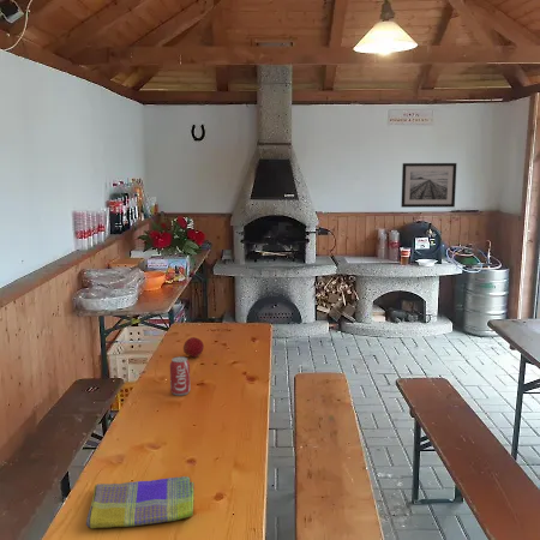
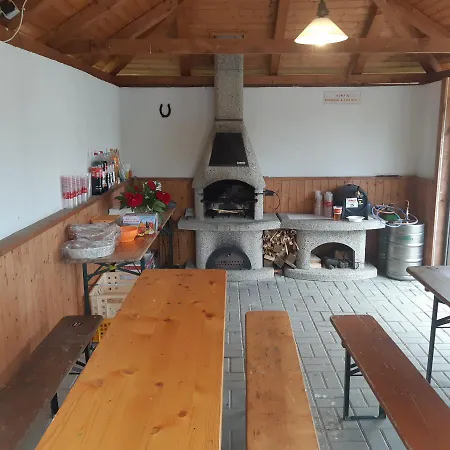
- beverage can [169,355,192,396]
- apple [182,336,205,359]
- wall art [401,162,457,209]
- dish towel [85,475,196,529]
